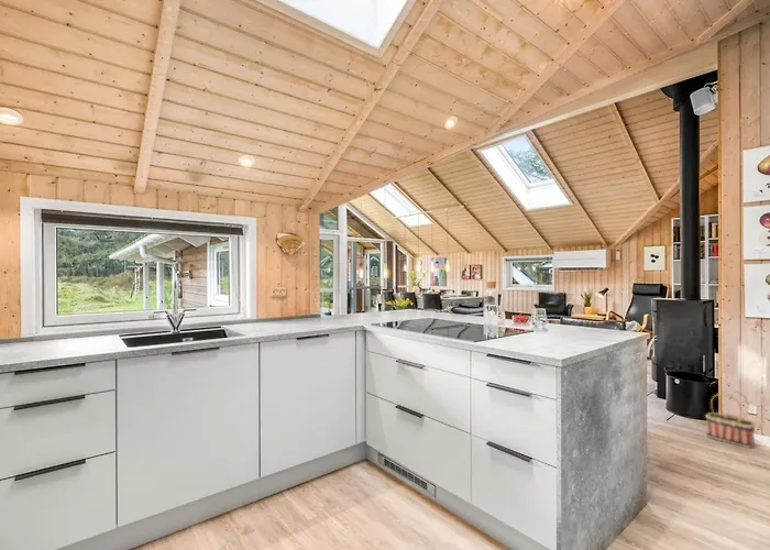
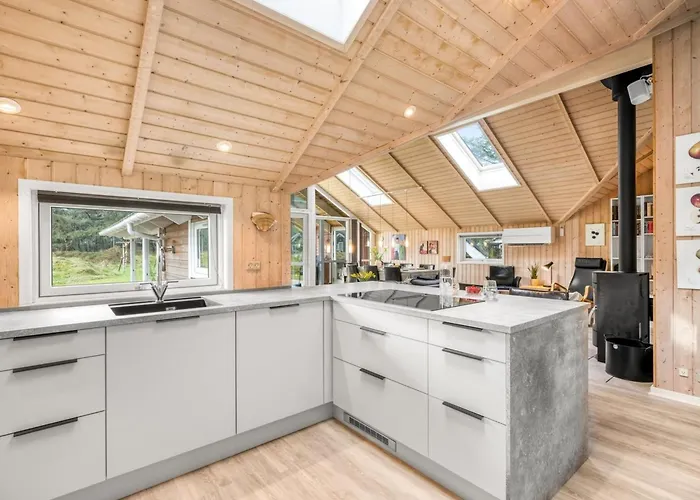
- basket [704,389,757,449]
